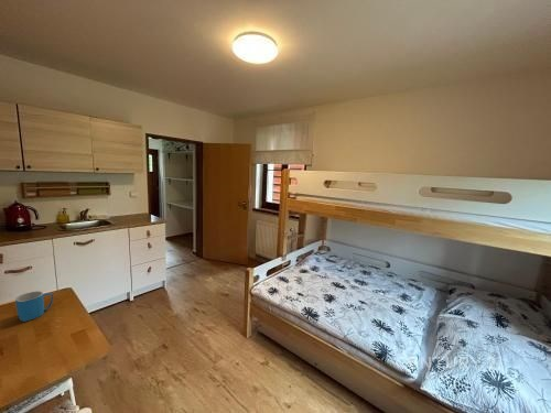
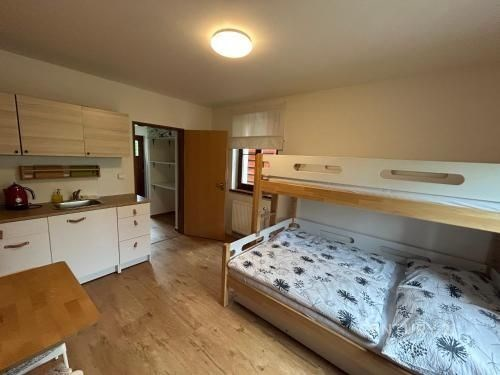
- mug [14,290,54,323]
